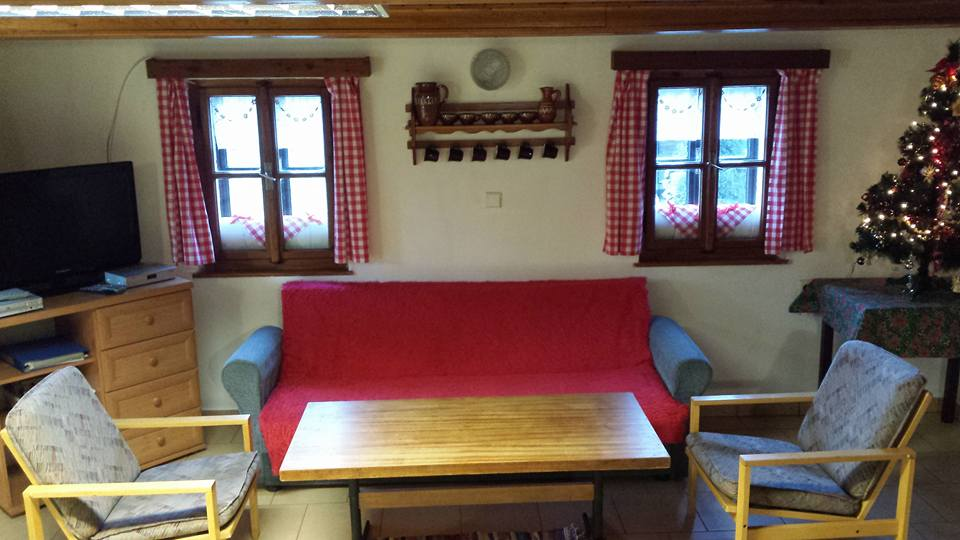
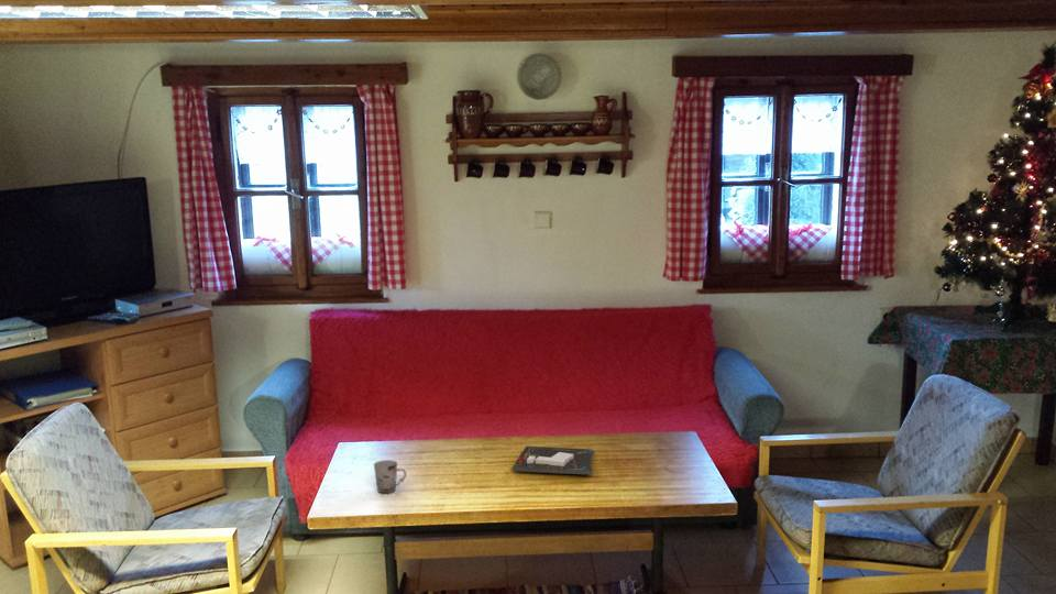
+ board game [512,446,595,476]
+ cup [373,459,407,494]
